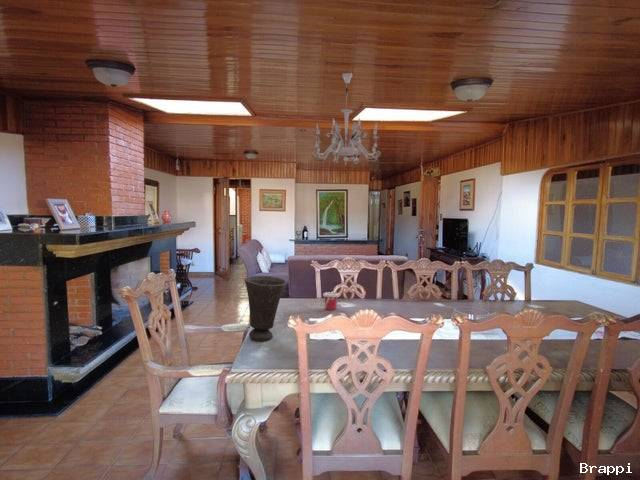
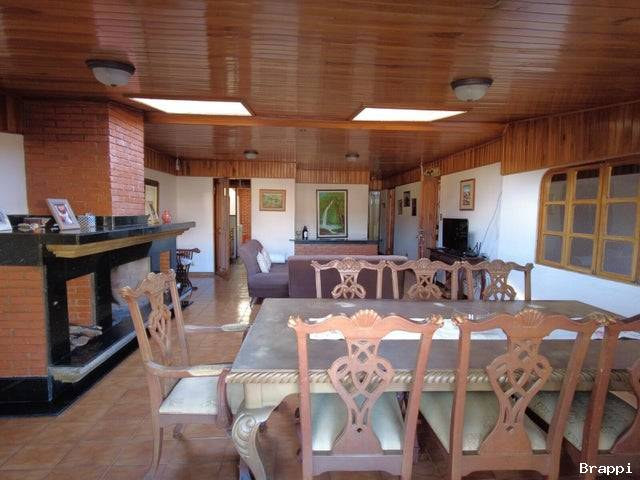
- cup [322,291,339,311]
- chandelier [311,72,382,166]
- vase [243,275,288,342]
